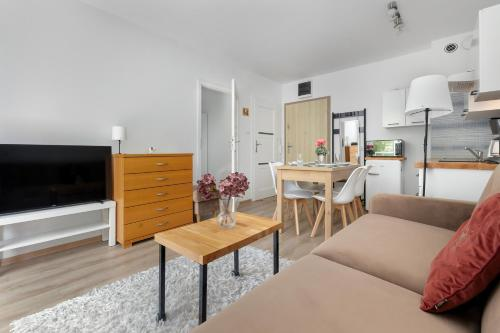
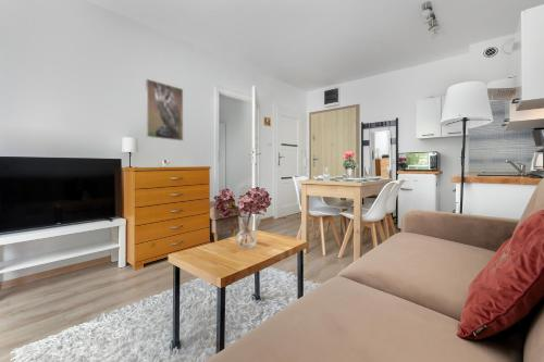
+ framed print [145,78,184,142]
